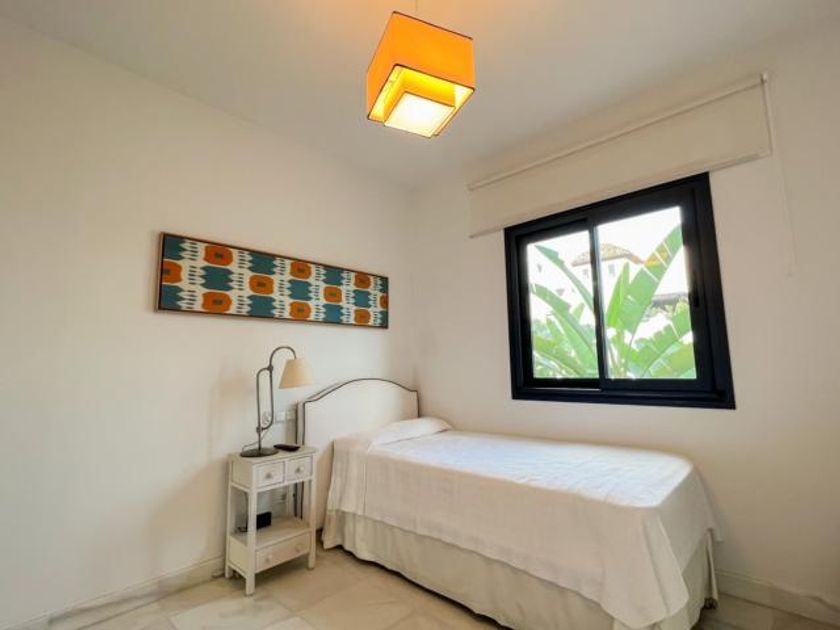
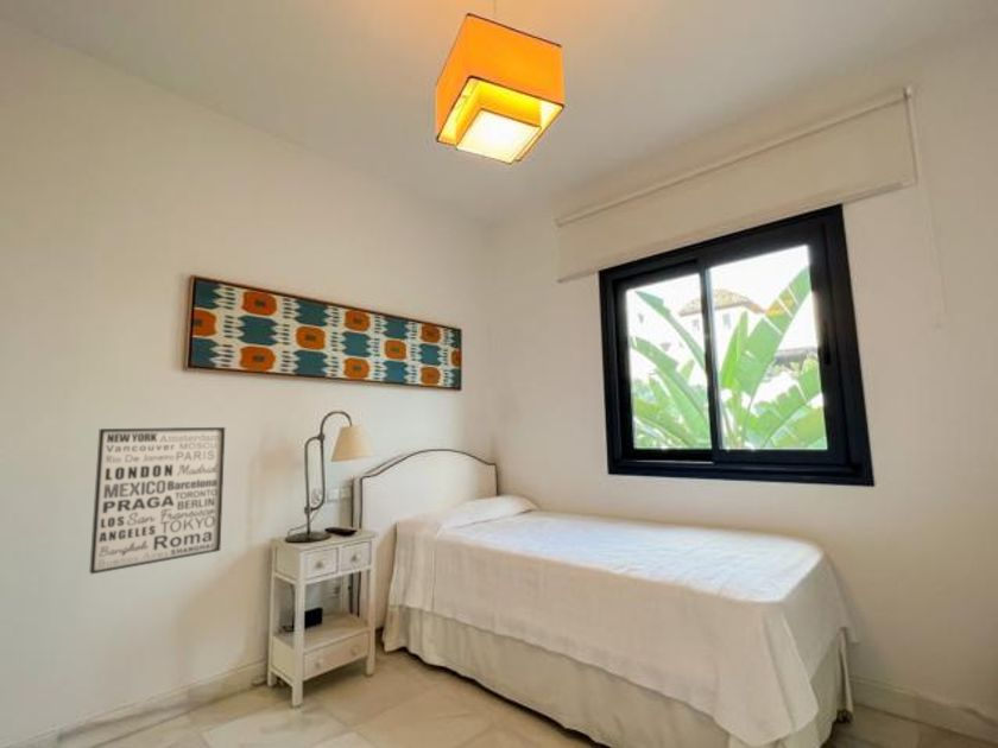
+ wall art [88,426,226,575]
